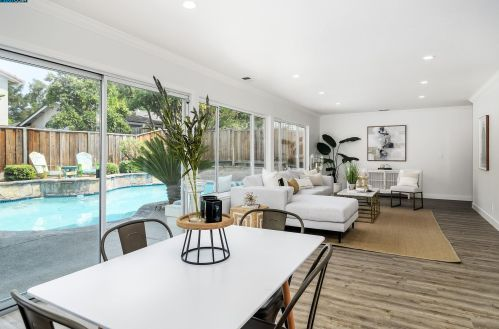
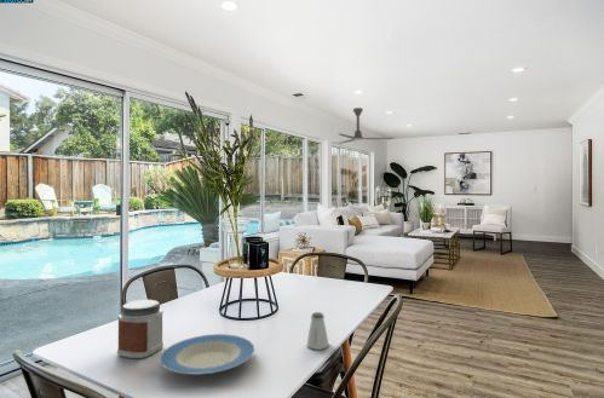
+ plate [159,333,255,376]
+ saltshaker [305,311,330,351]
+ jar [116,299,165,359]
+ ceiling fan [338,106,395,145]
